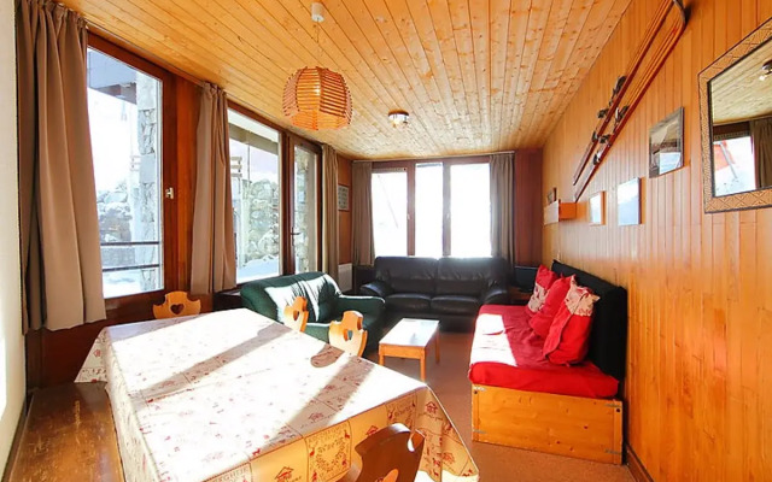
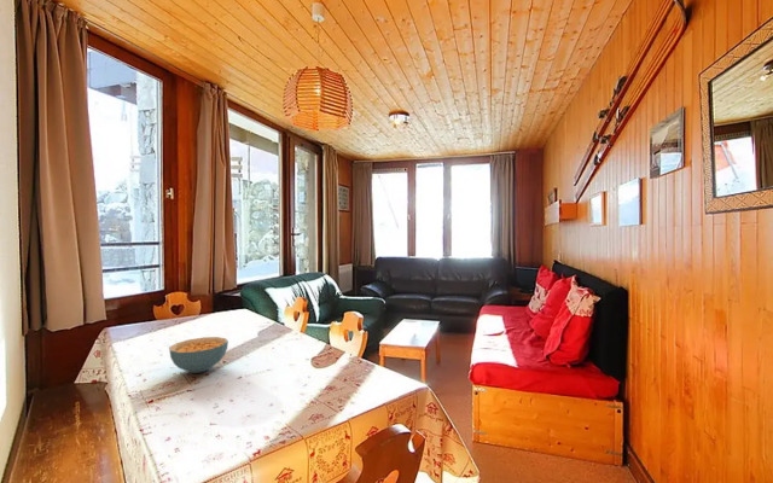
+ cereal bowl [168,336,229,374]
